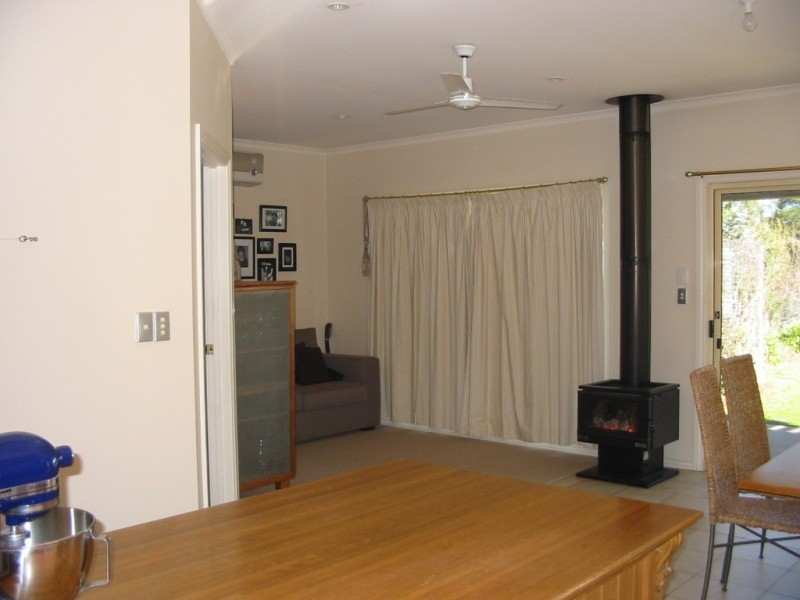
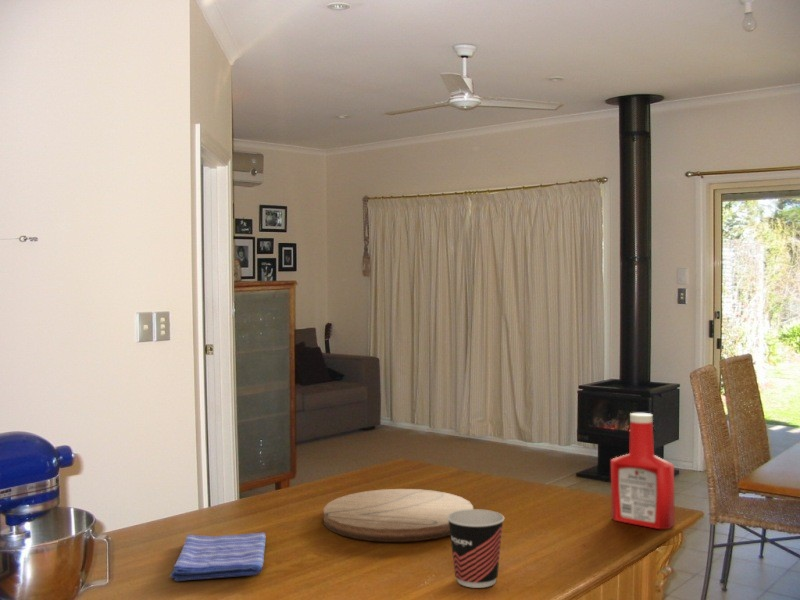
+ cup [447,508,505,589]
+ cutting board [323,488,474,543]
+ soap bottle [610,412,676,530]
+ dish towel [169,532,267,582]
